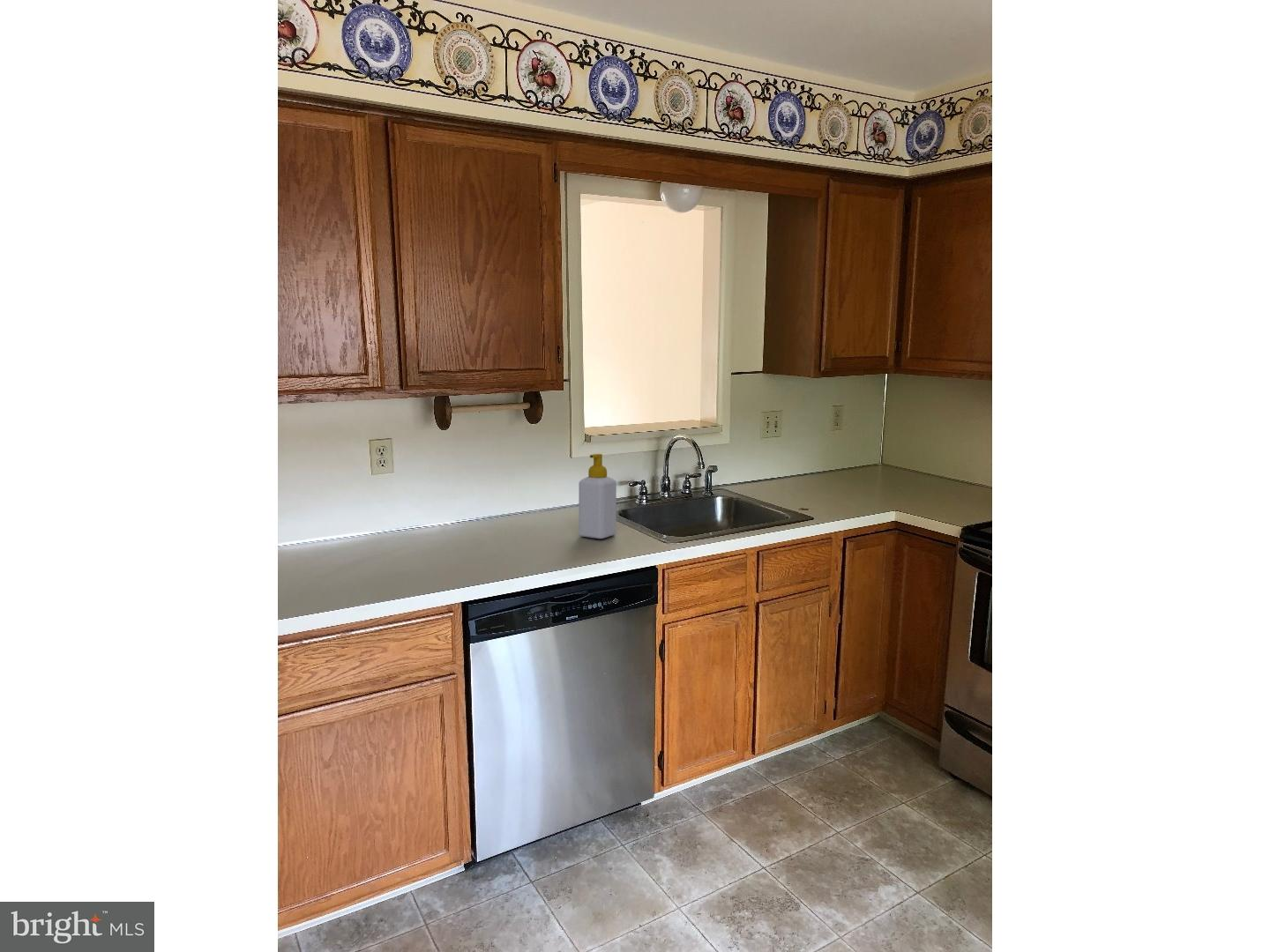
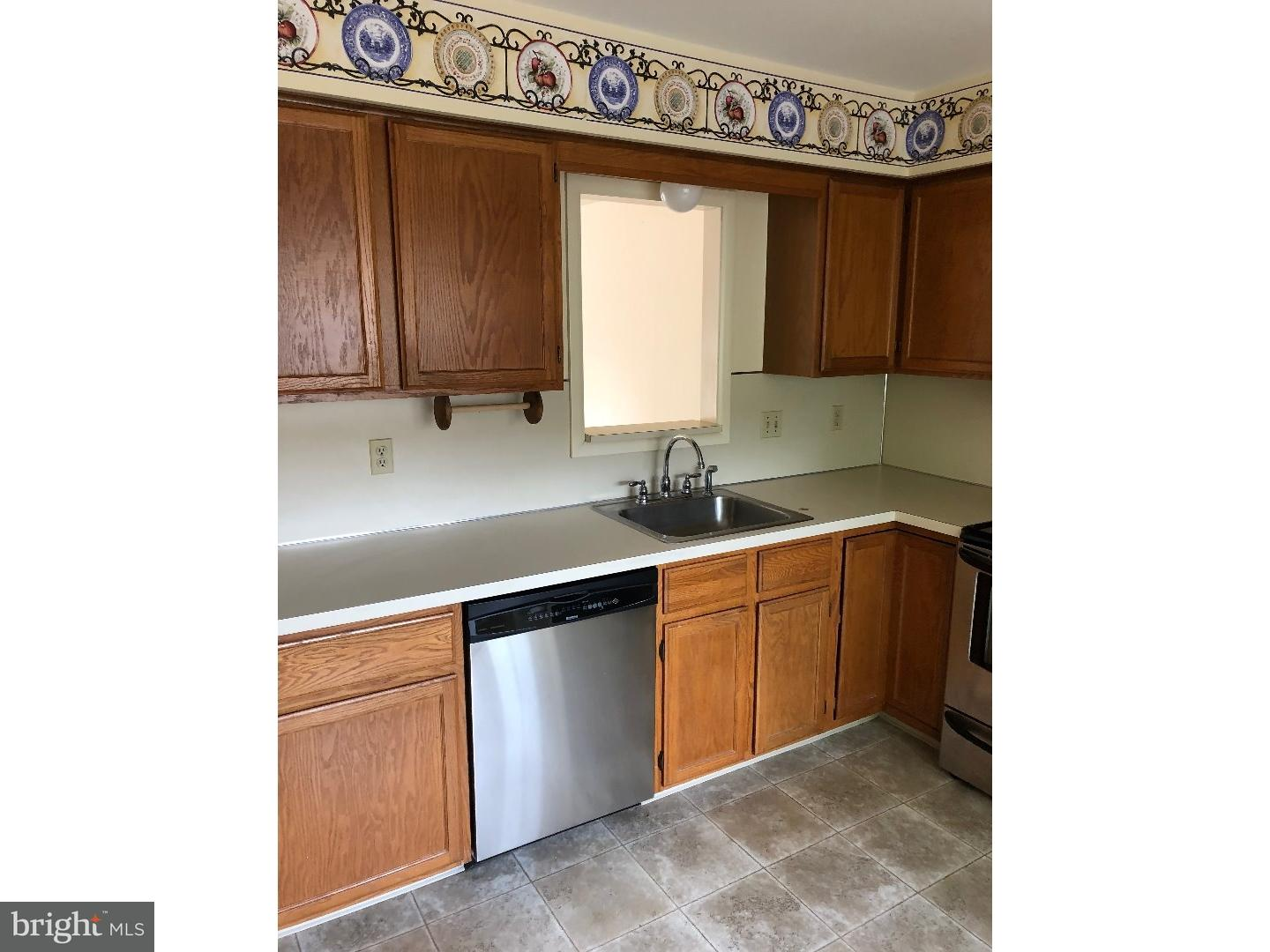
- soap bottle [578,453,617,539]
